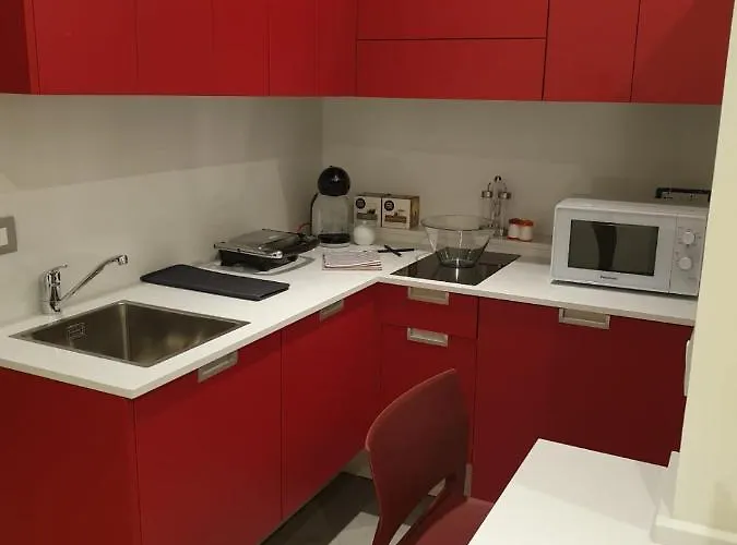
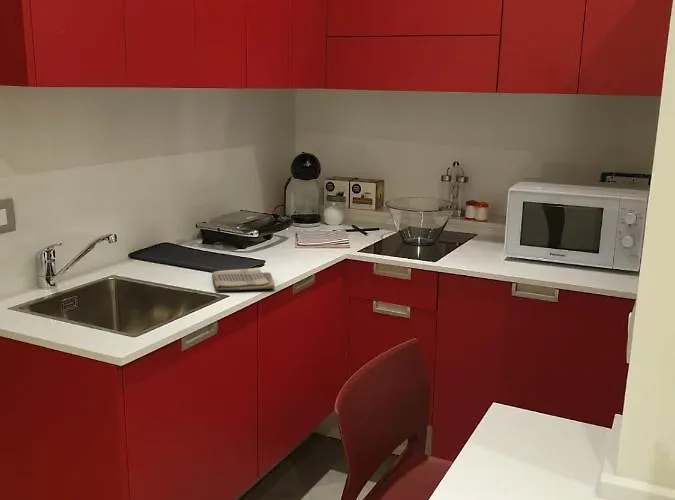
+ dish towel [211,267,276,291]
